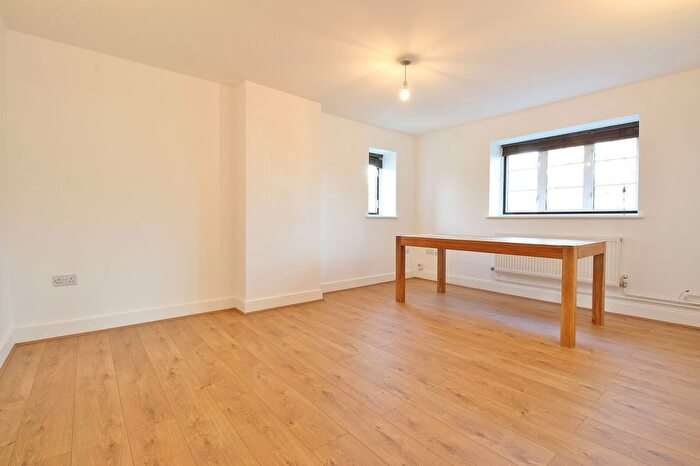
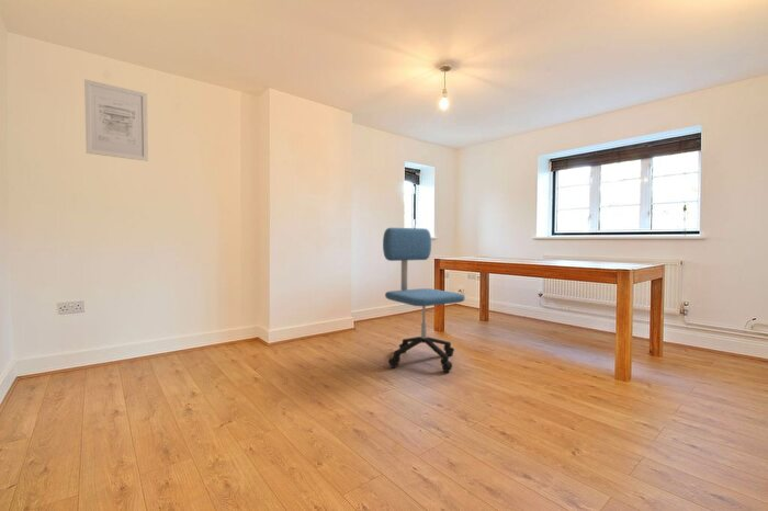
+ wall art [83,78,149,162]
+ office chair [382,227,466,373]
